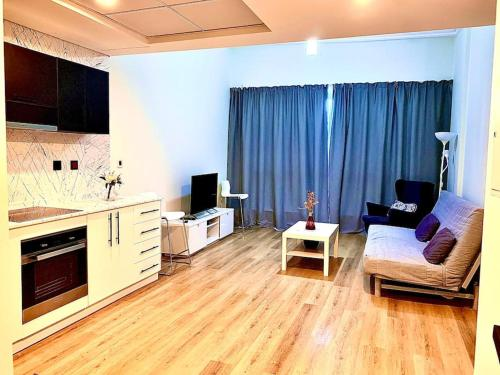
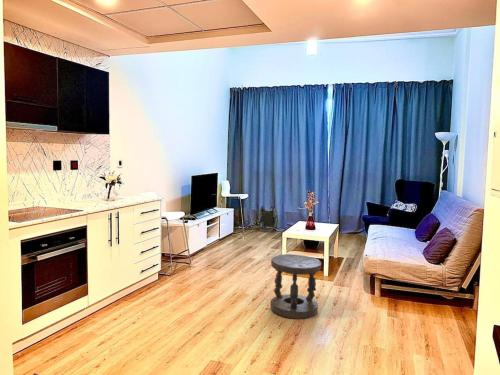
+ backpack [258,205,280,233]
+ stool [270,253,322,320]
